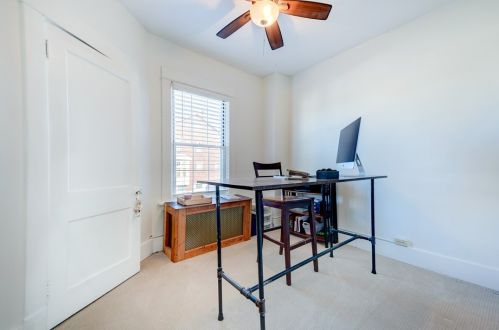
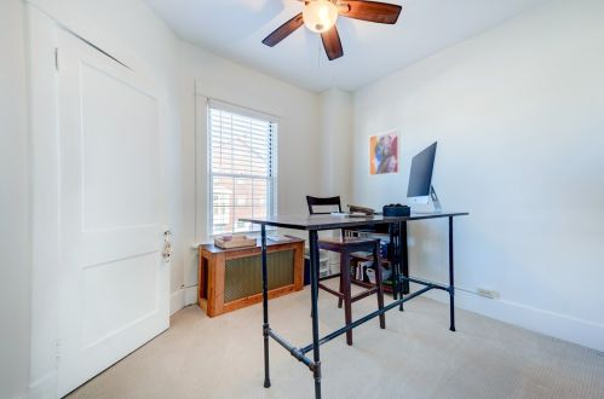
+ wall art [368,128,401,178]
